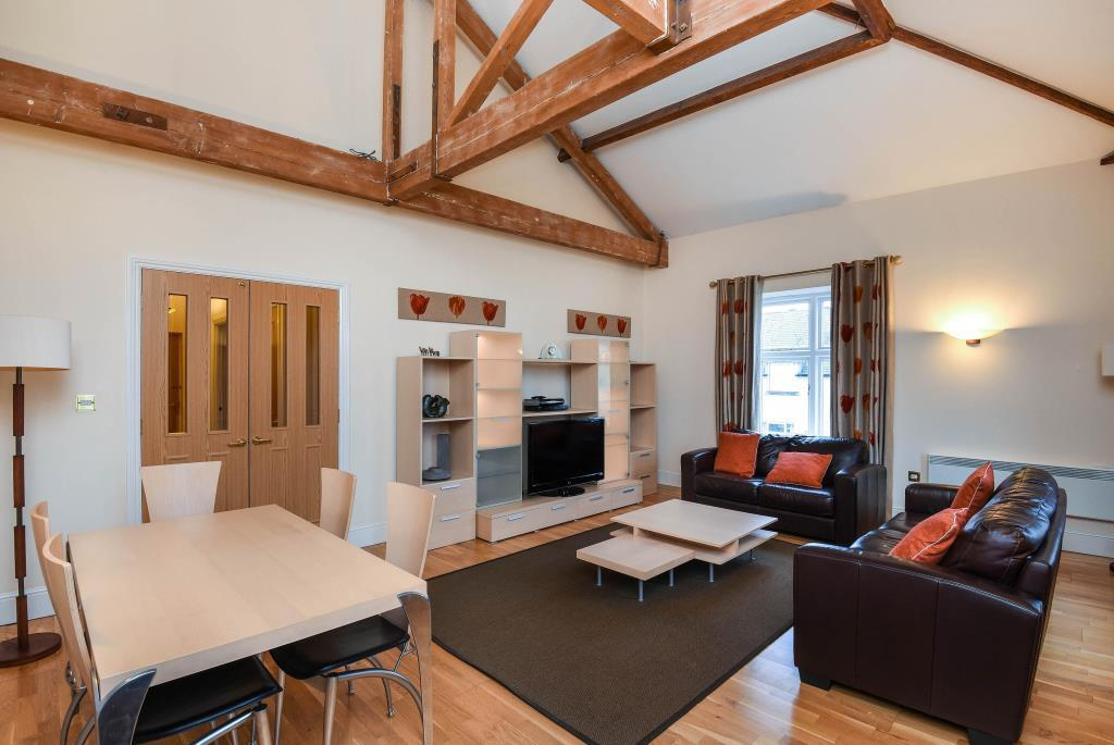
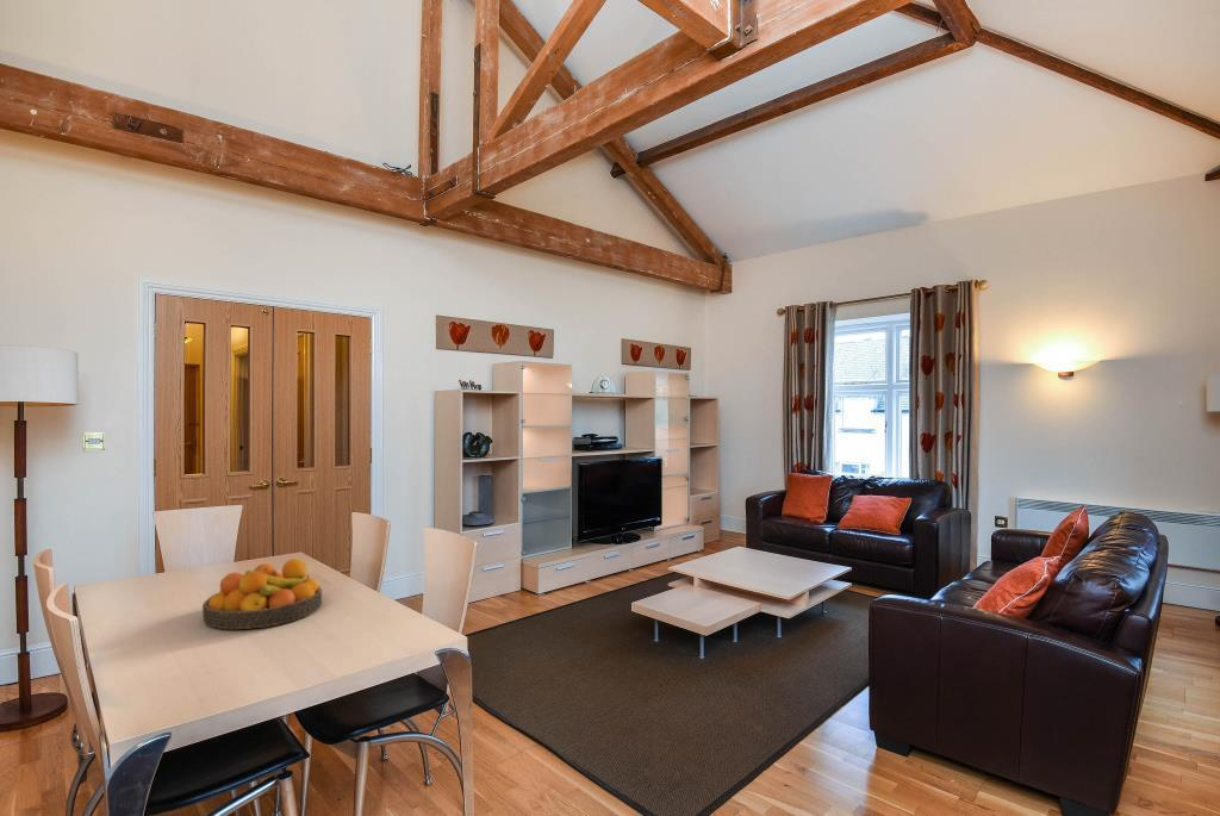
+ fruit bowl [201,558,323,630]
